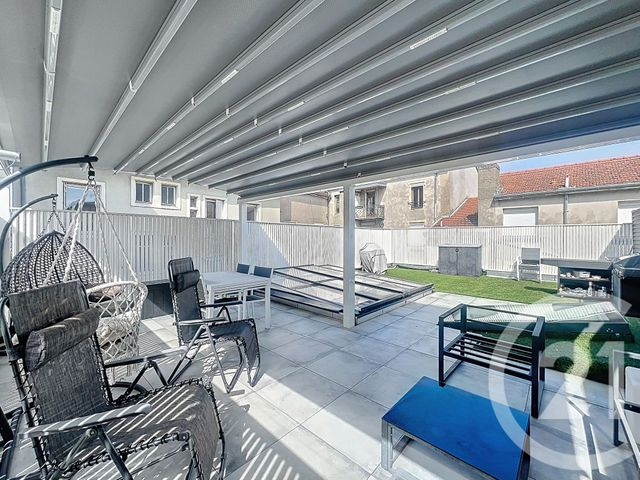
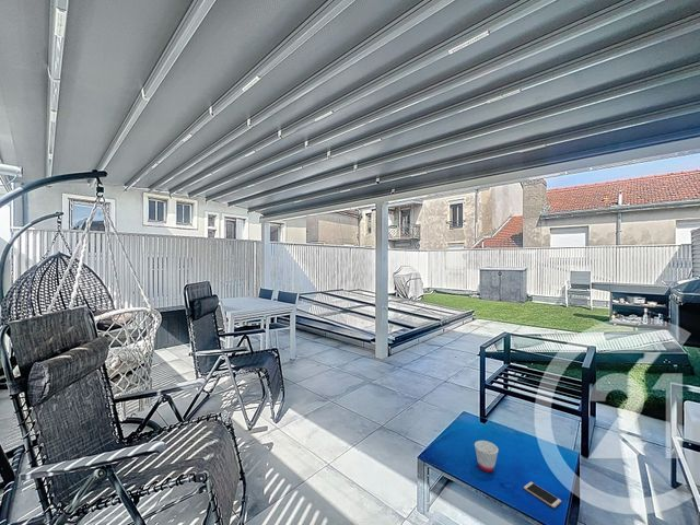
+ smartphone [523,481,562,509]
+ cup [474,440,500,474]
